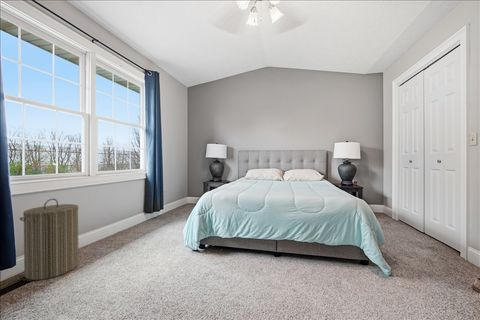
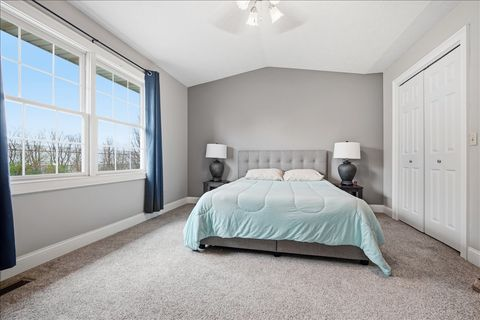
- laundry hamper [19,198,80,281]
